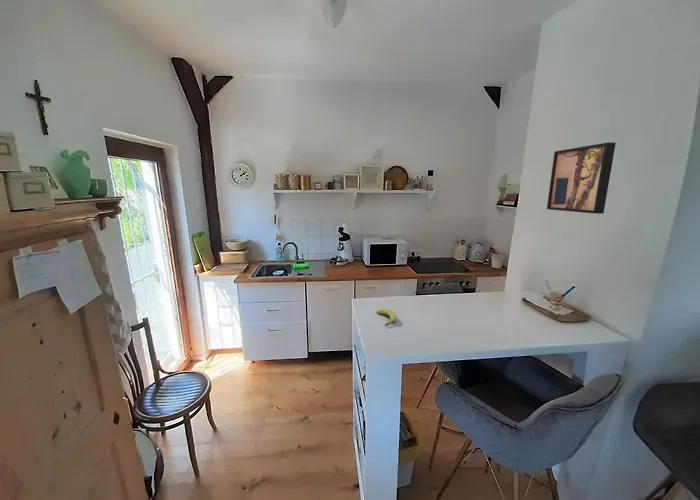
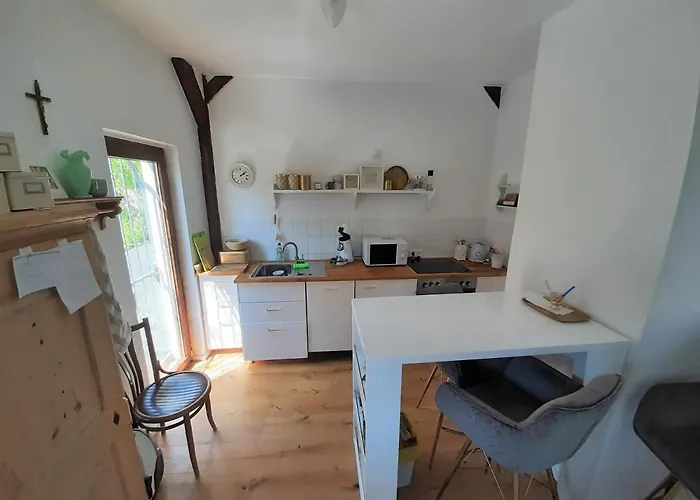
- wall art [546,142,617,215]
- fruit [376,308,397,327]
